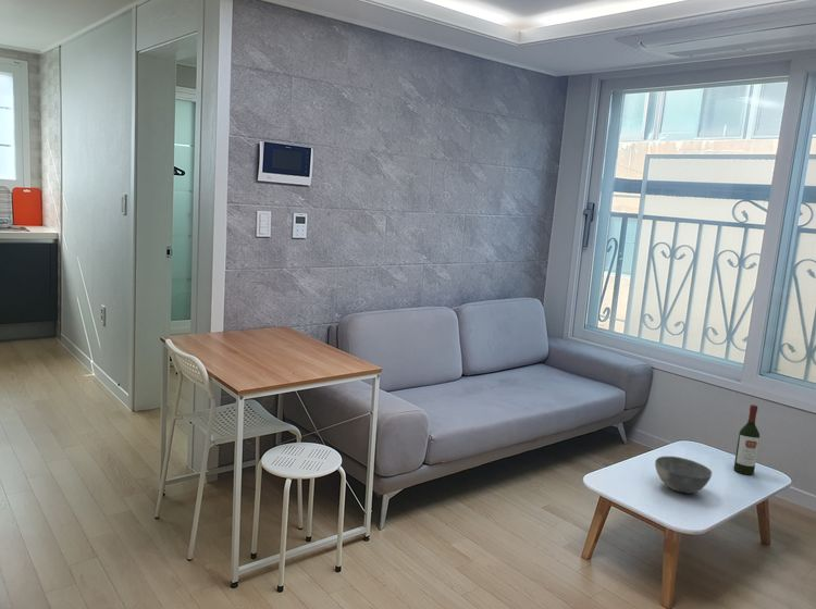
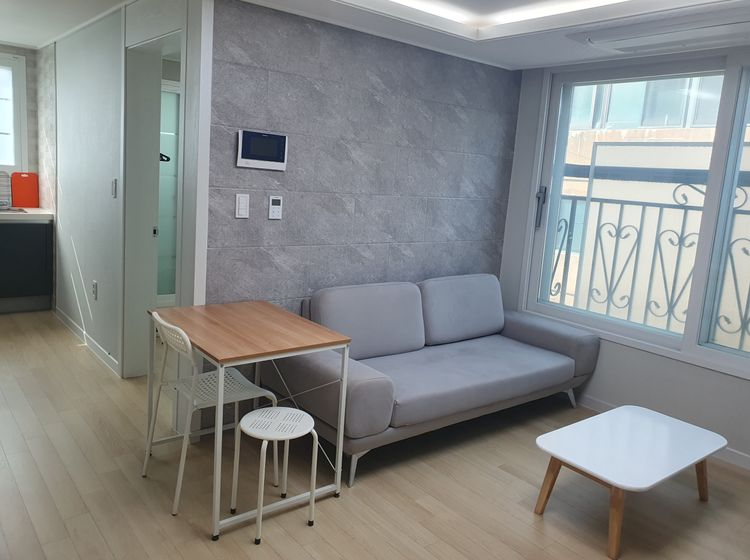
- bowl [654,456,713,495]
- wine bottle [732,403,761,475]
